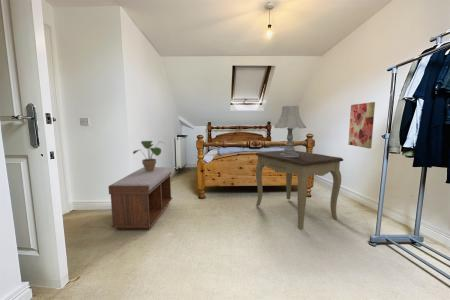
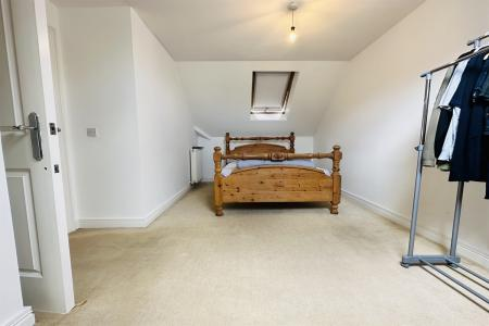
- table lamp [273,105,307,157]
- side table [254,149,344,231]
- wall art [347,101,376,149]
- potted plant [132,140,164,172]
- bench [108,166,173,230]
